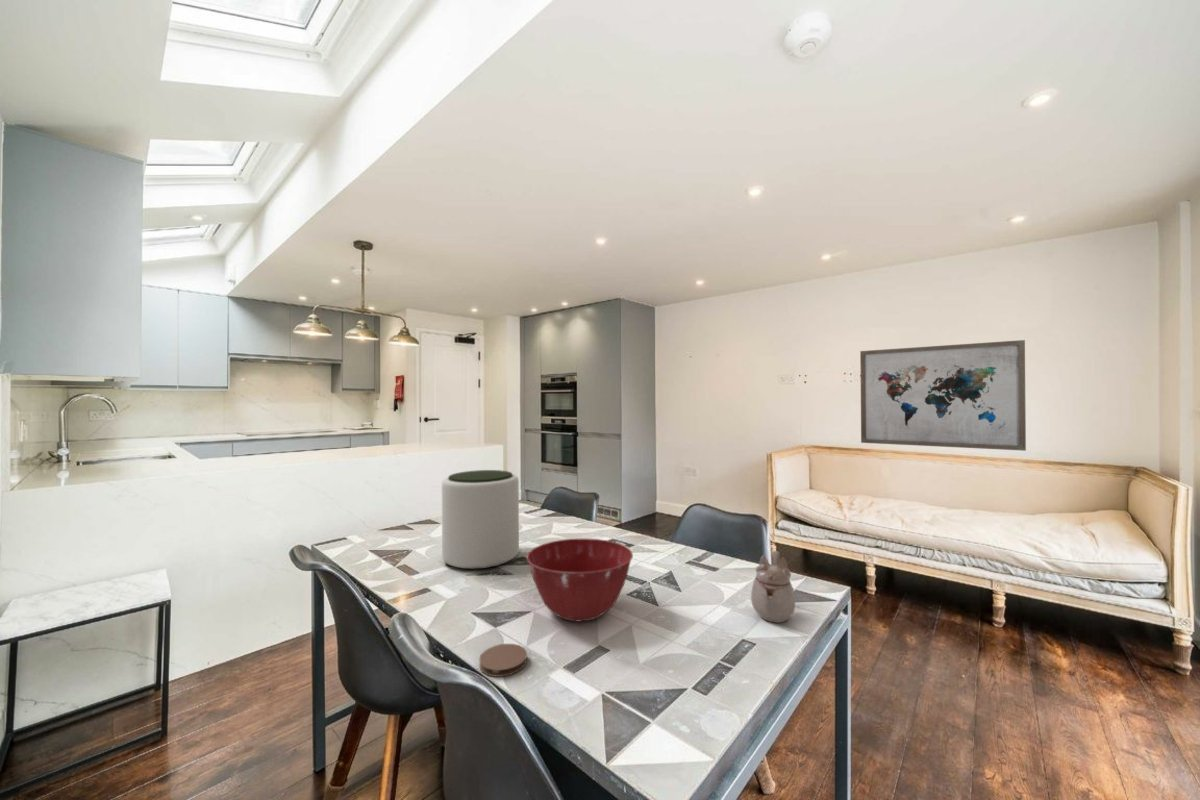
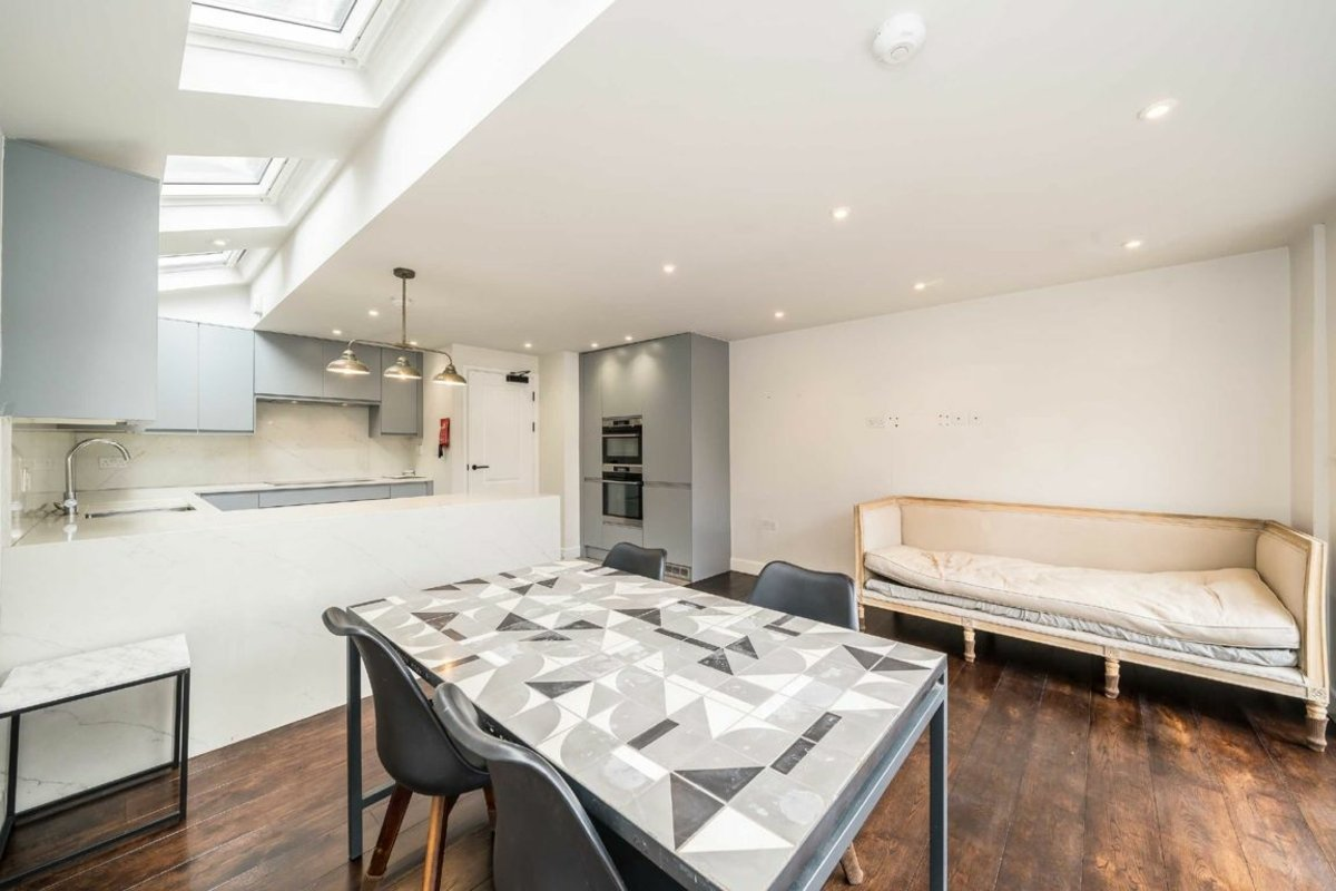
- teapot [750,550,796,624]
- plant pot [441,469,520,570]
- mixing bowl [526,538,634,622]
- wall art [859,339,1027,452]
- coaster [479,643,528,678]
